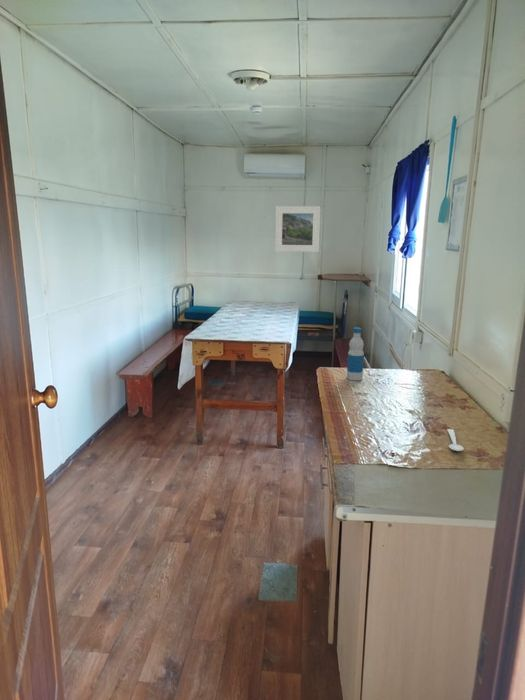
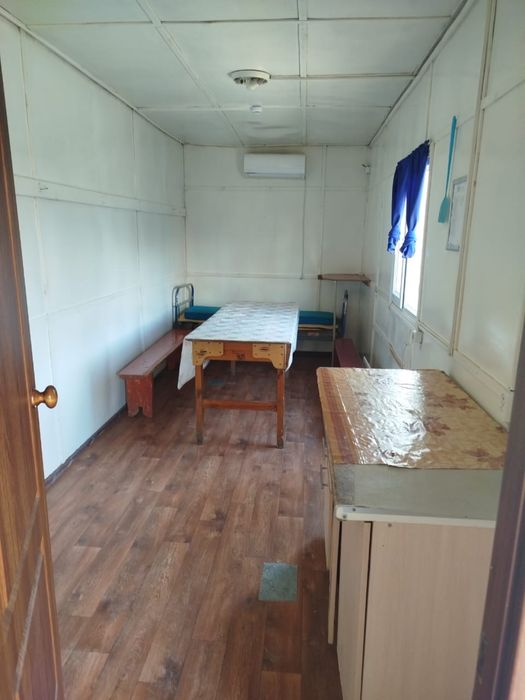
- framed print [274,205,321,253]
- spoon [446,428,465,452]
- bottle [346,326,365,382]
